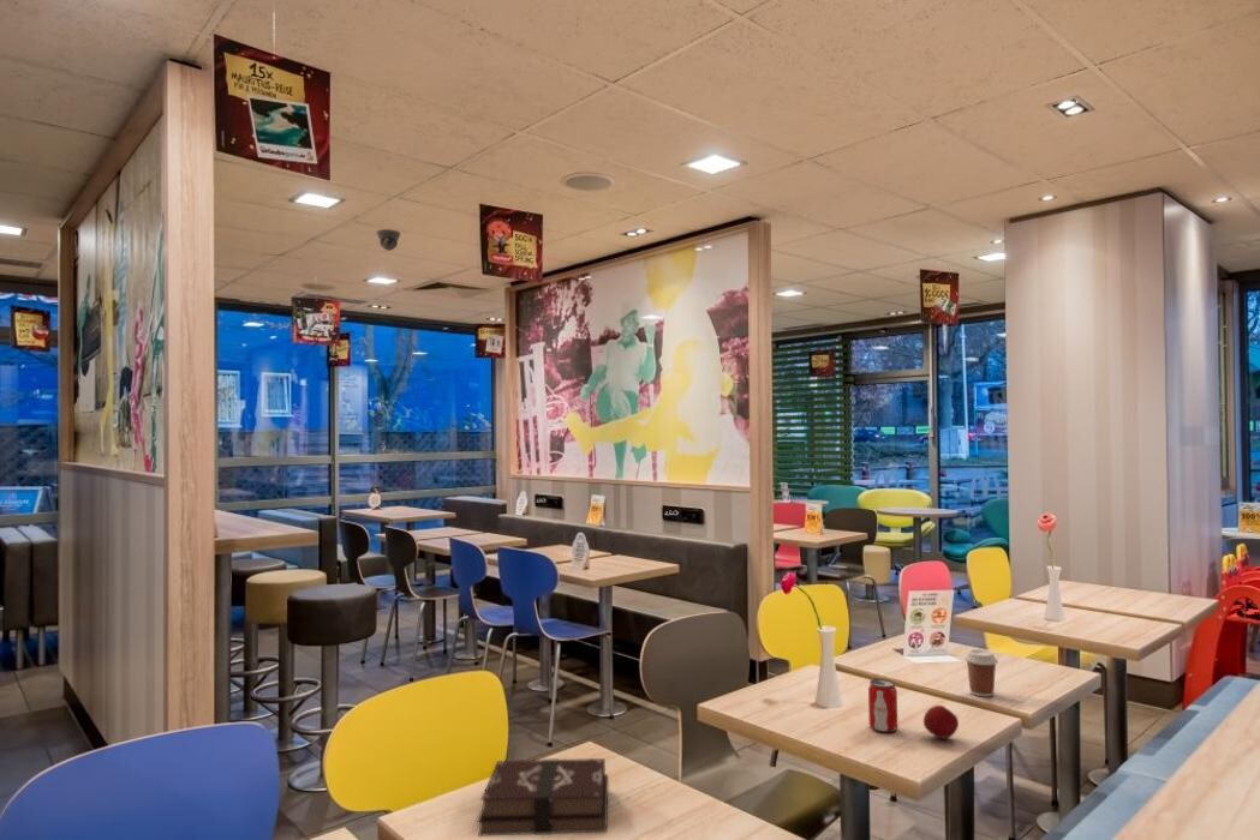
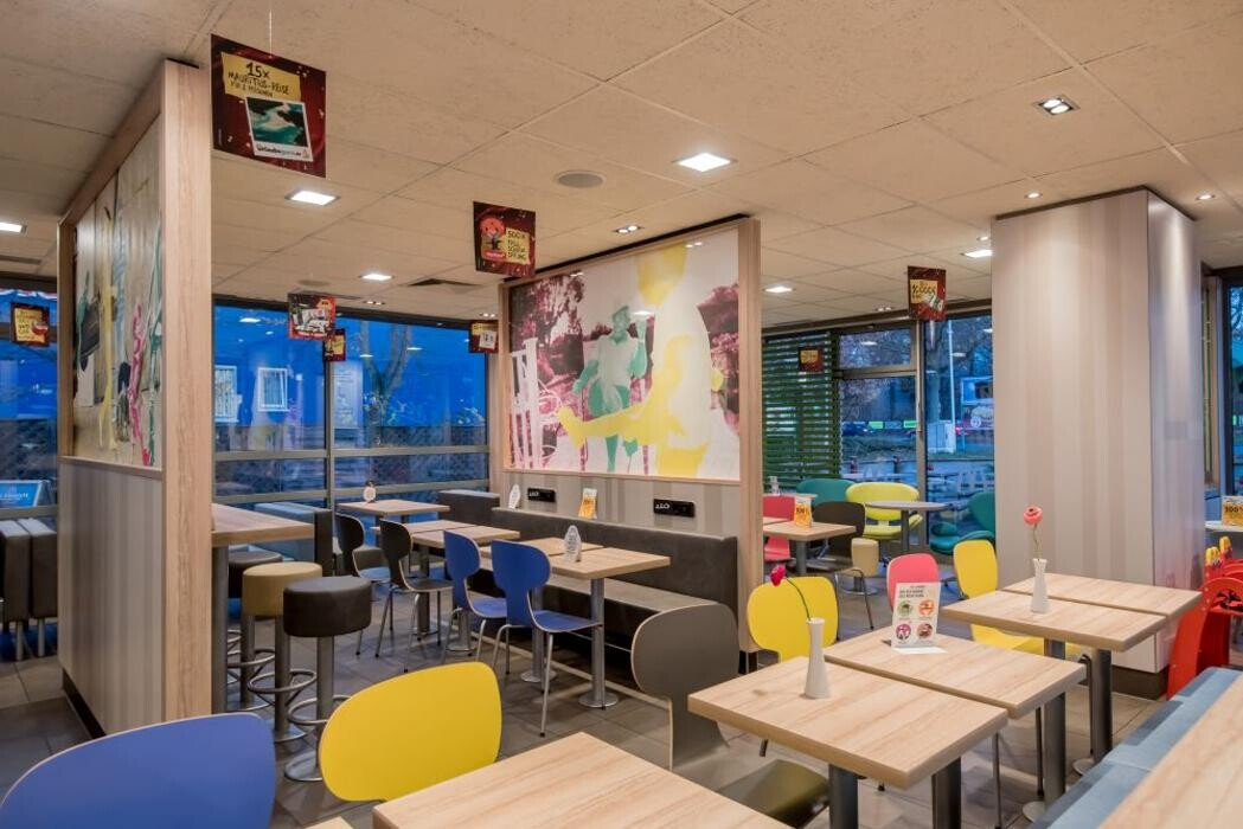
- beverage can [867,678,898,733]
- coffee cup [963,648,999,697]
- hardback book [477,757,609,838]
- security camera [376,228,401,252]
- apple [922,704,960,740]
